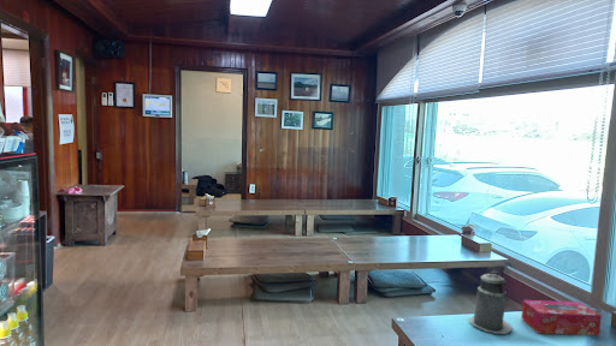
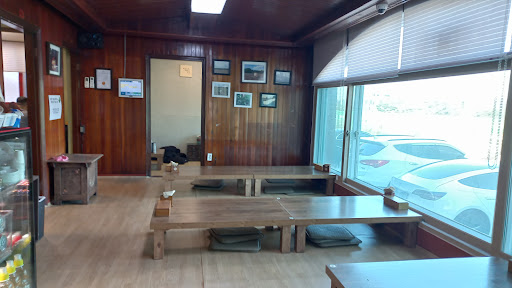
- canister [468,270,514,335]
- tissue box [521,299,603,336]
